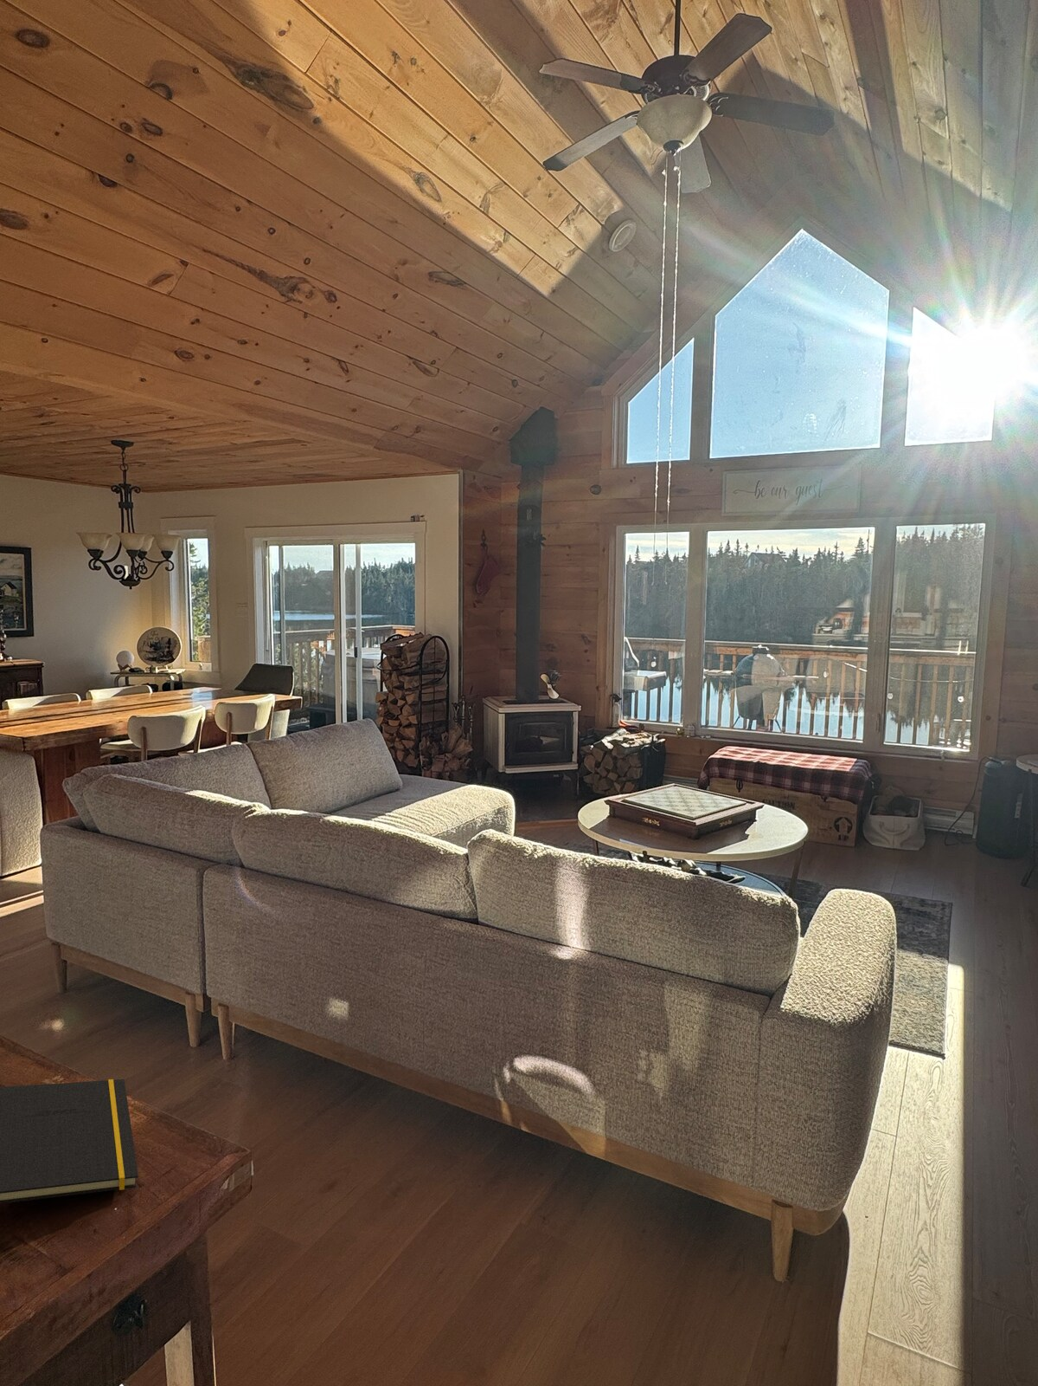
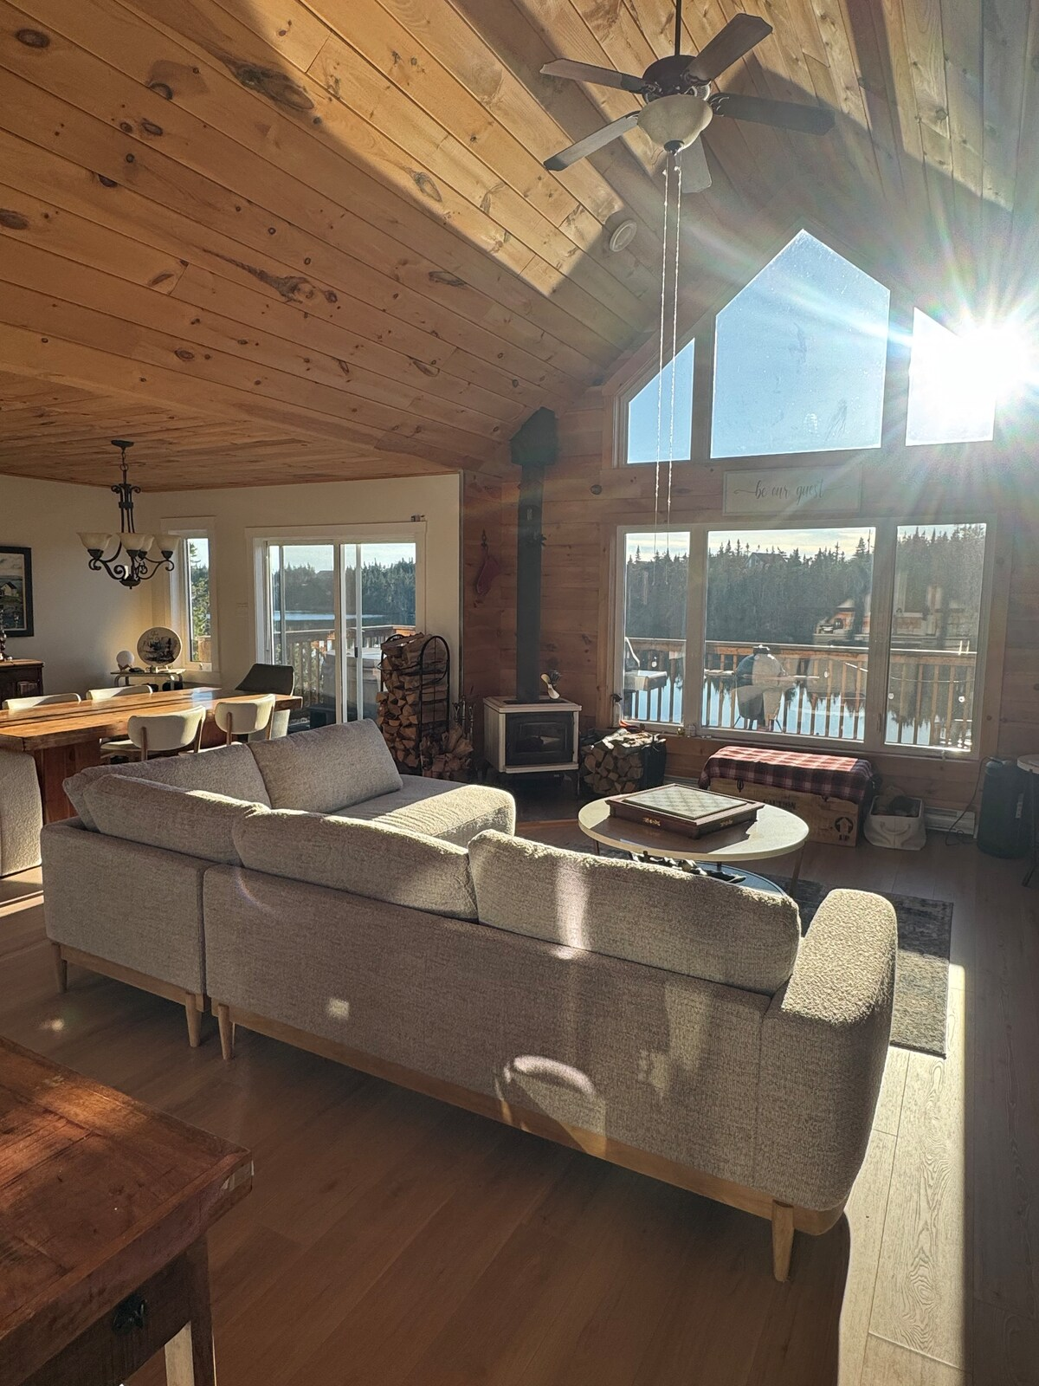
- notepad [0,1078,140,1205]
